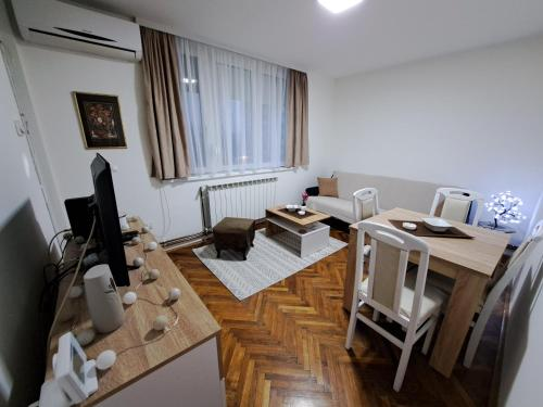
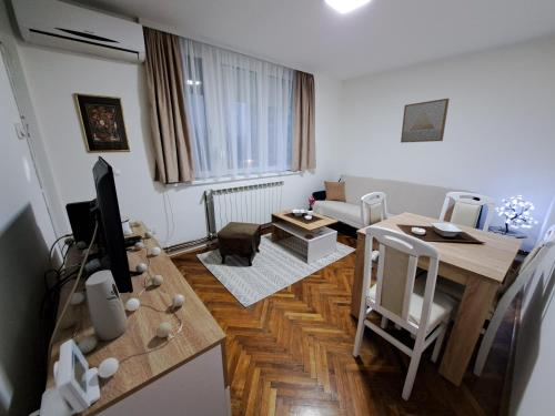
+ wall art [400,98,450,144]
